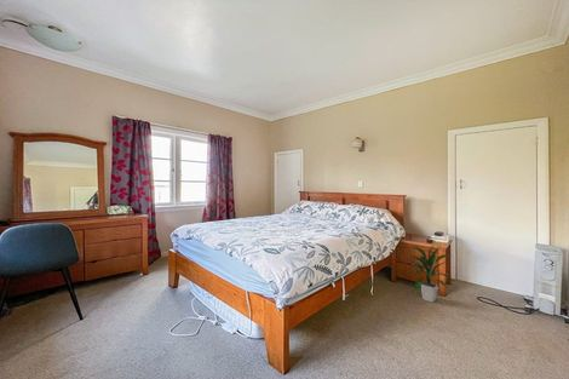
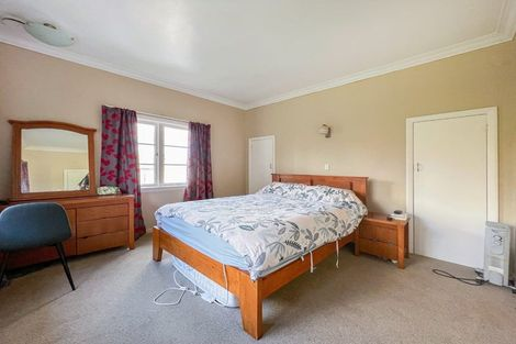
- indoor plant [407,245,455,303]
